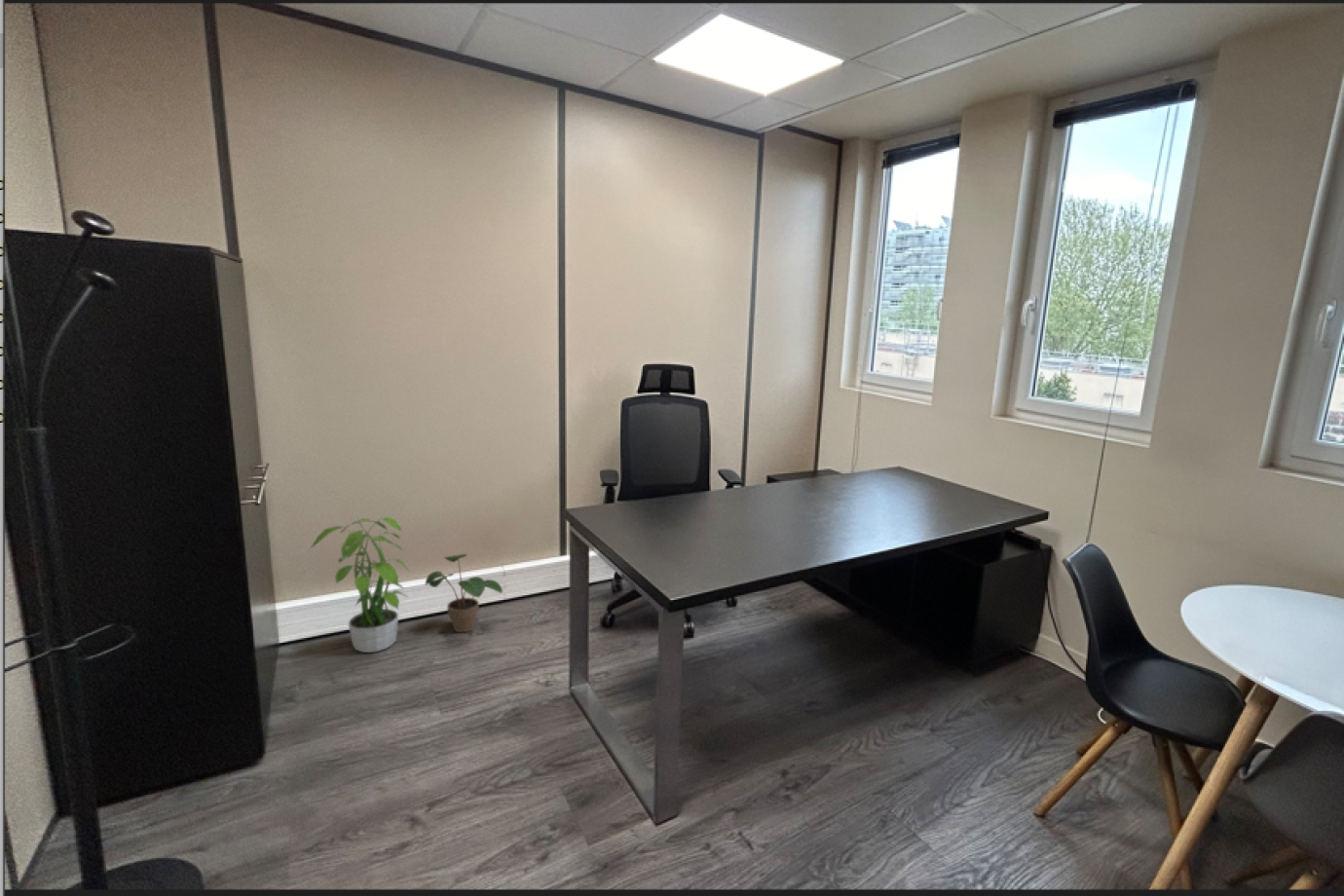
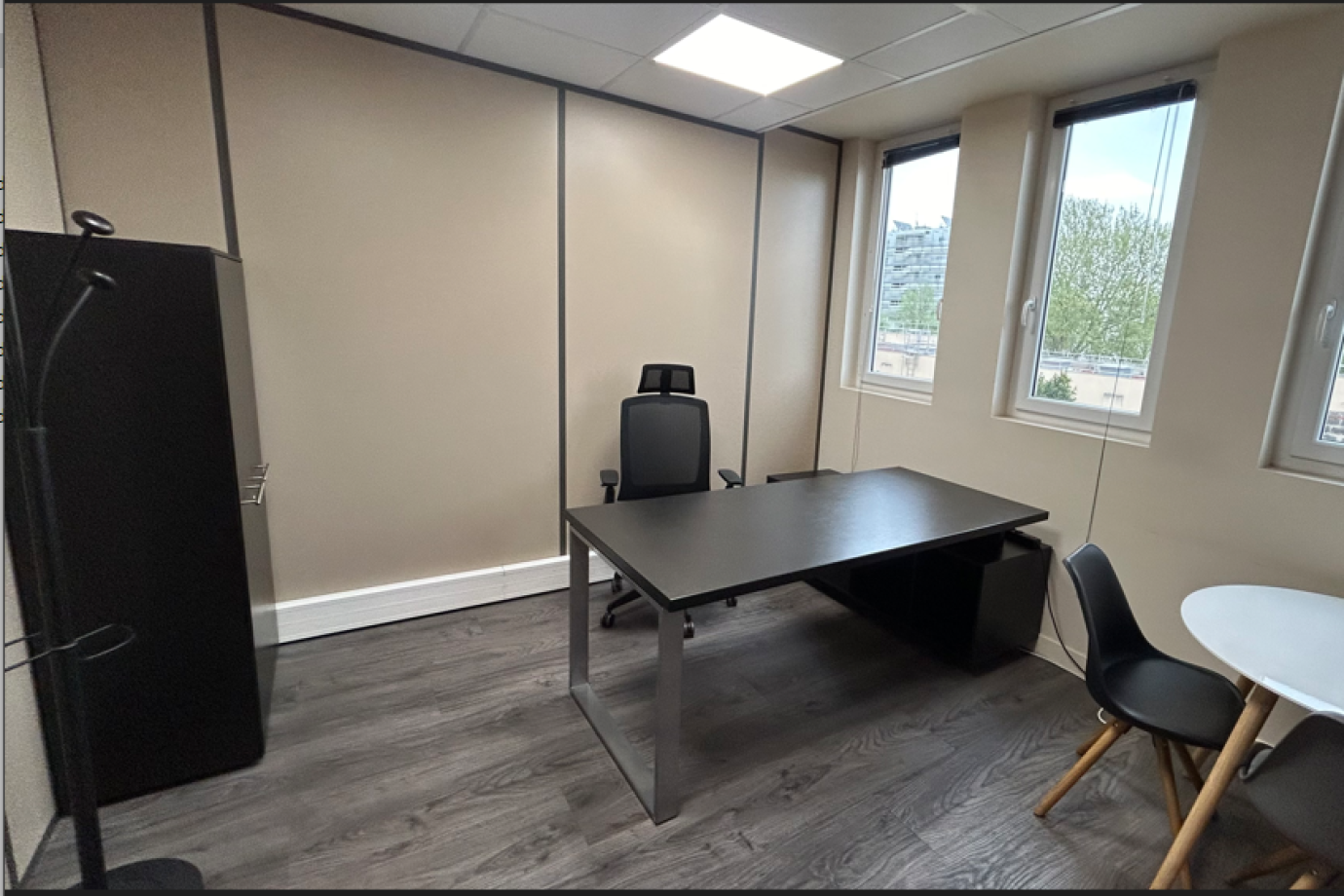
- potted plant [425,553,504,633]
- potted plant [308,512,409,653]
